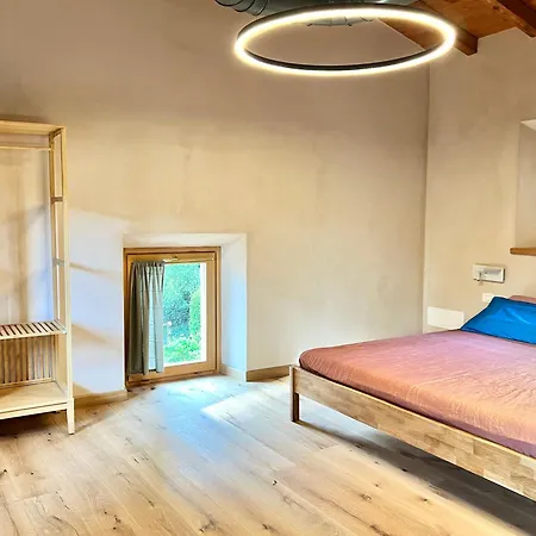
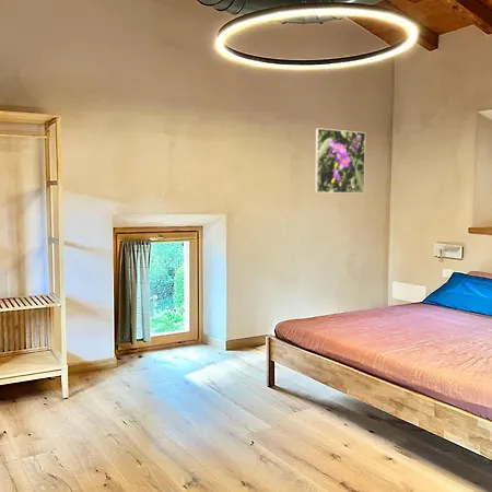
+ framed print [314,127,366,195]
